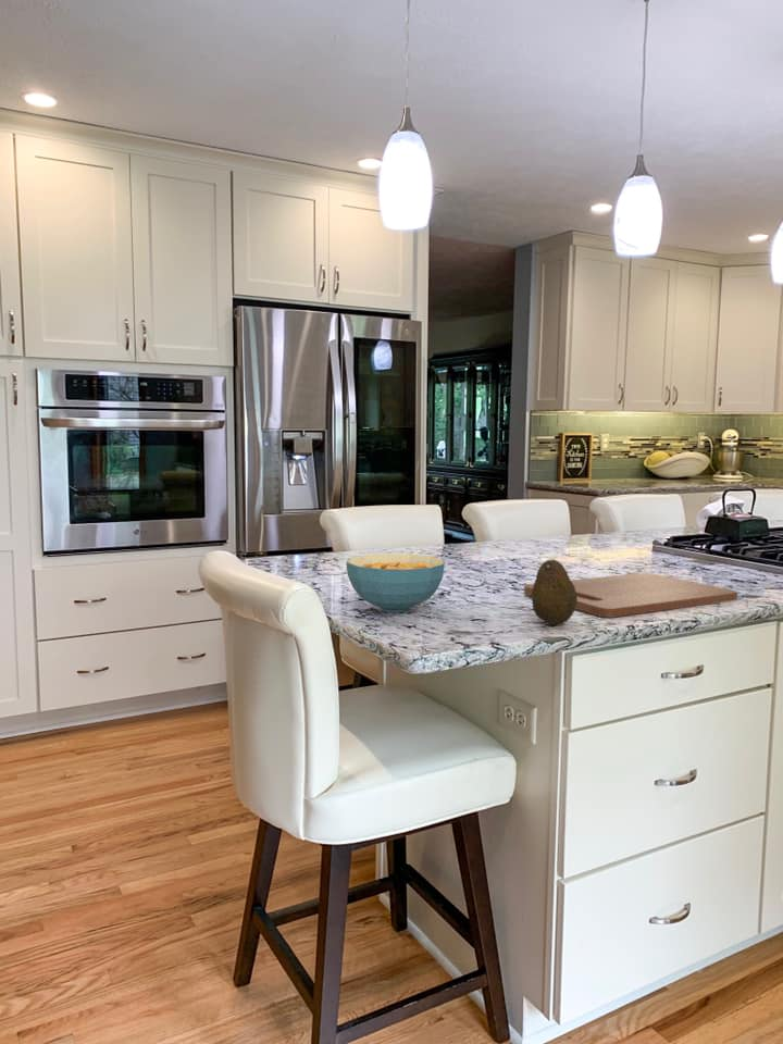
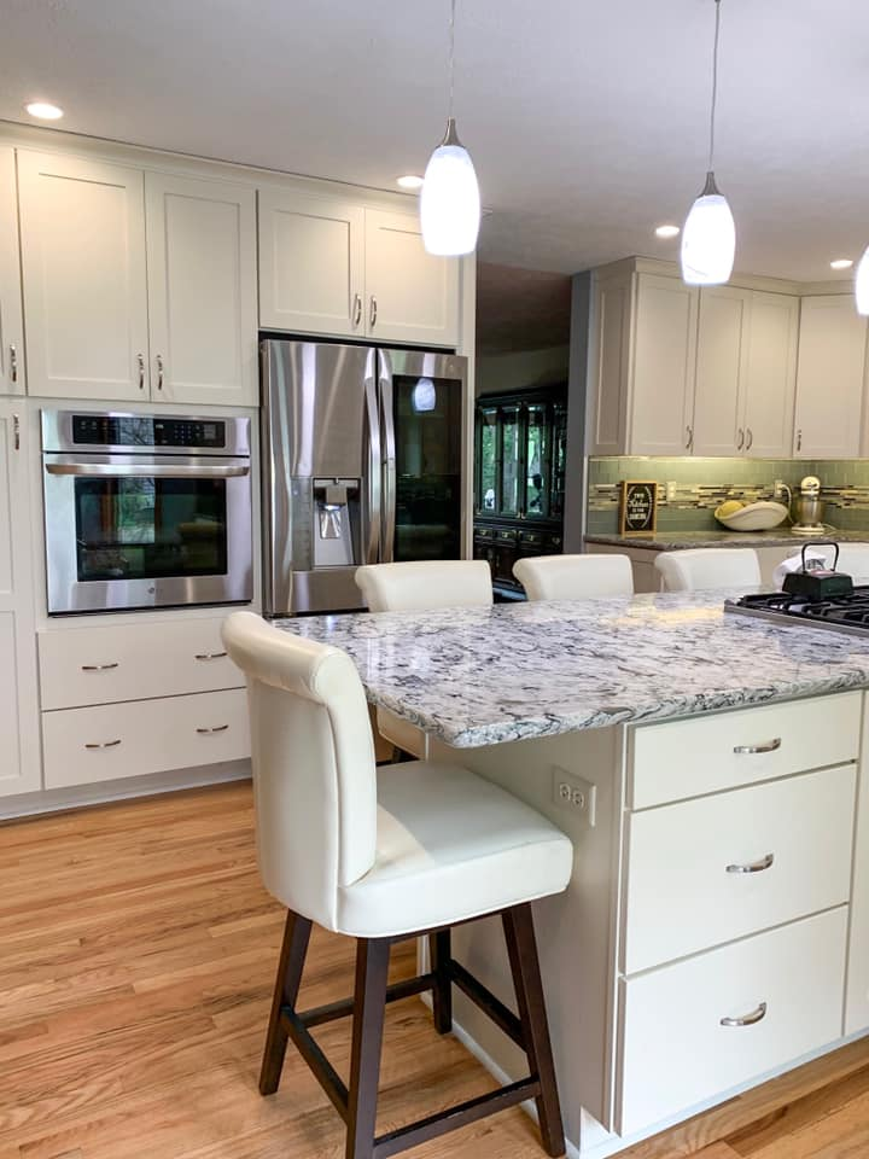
- cereal bowl [345,552,446,613]
- fruit [531,559,577,625]
- cutting board [523,572,738,619]
